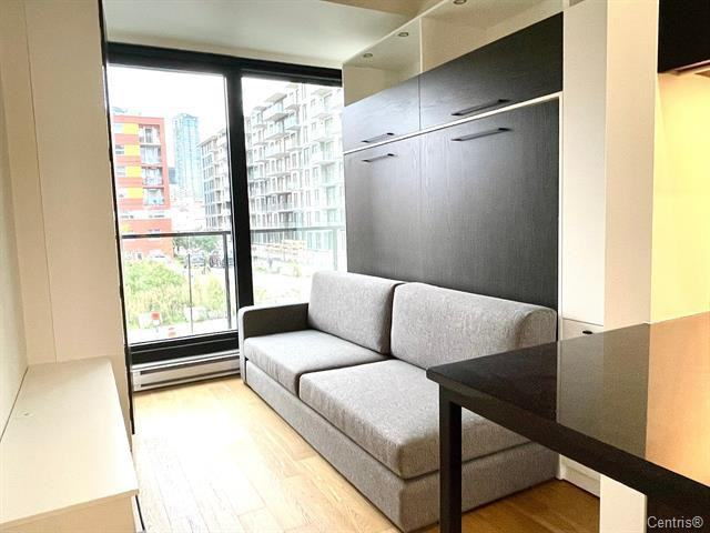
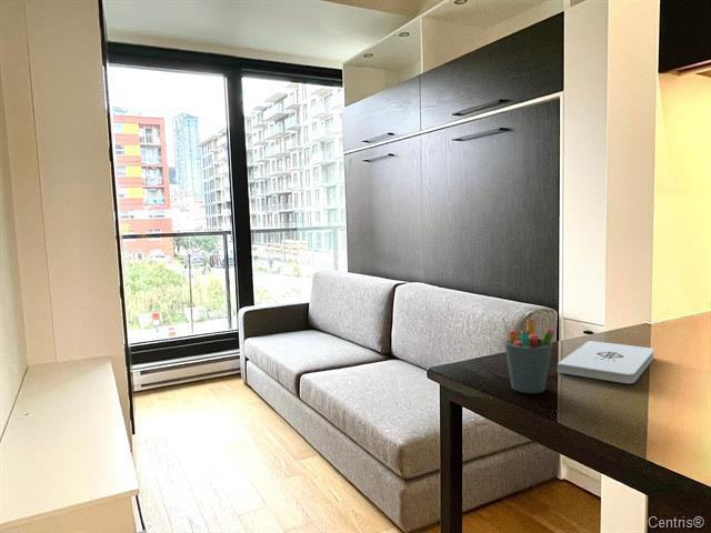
+ notepad [557,340,655,384]
+ pen holder [501,315,555,394]
